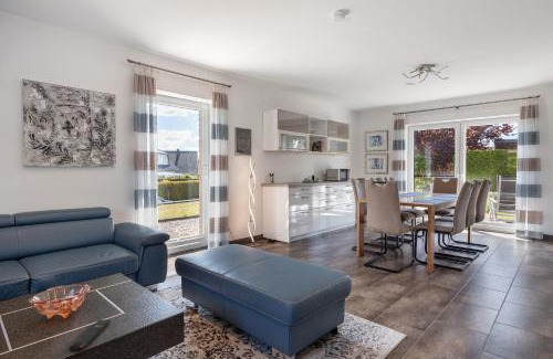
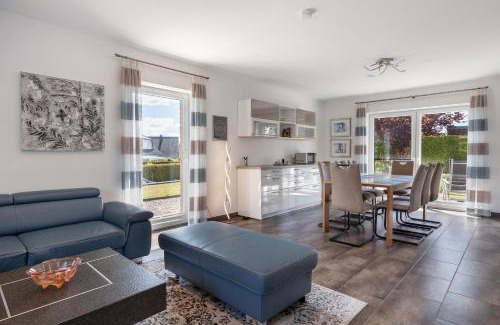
- remote control [67,318,112,353]
